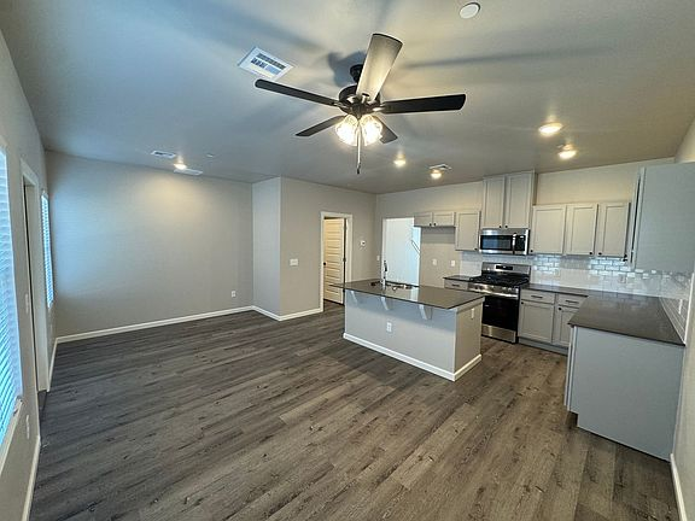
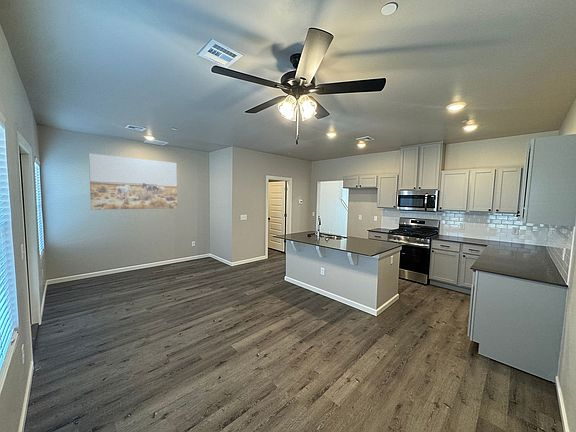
+ wall art [88,153,178,211]
